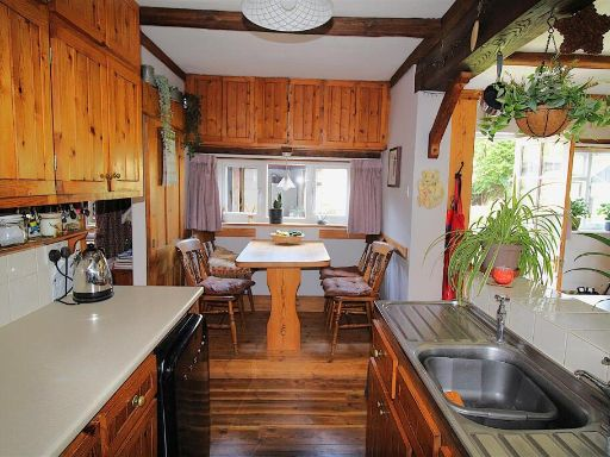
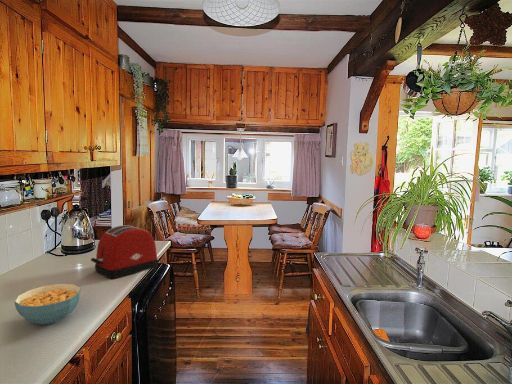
+ toaster [90,224,159,279]
+ cereal bowl [13,283,82,326]
